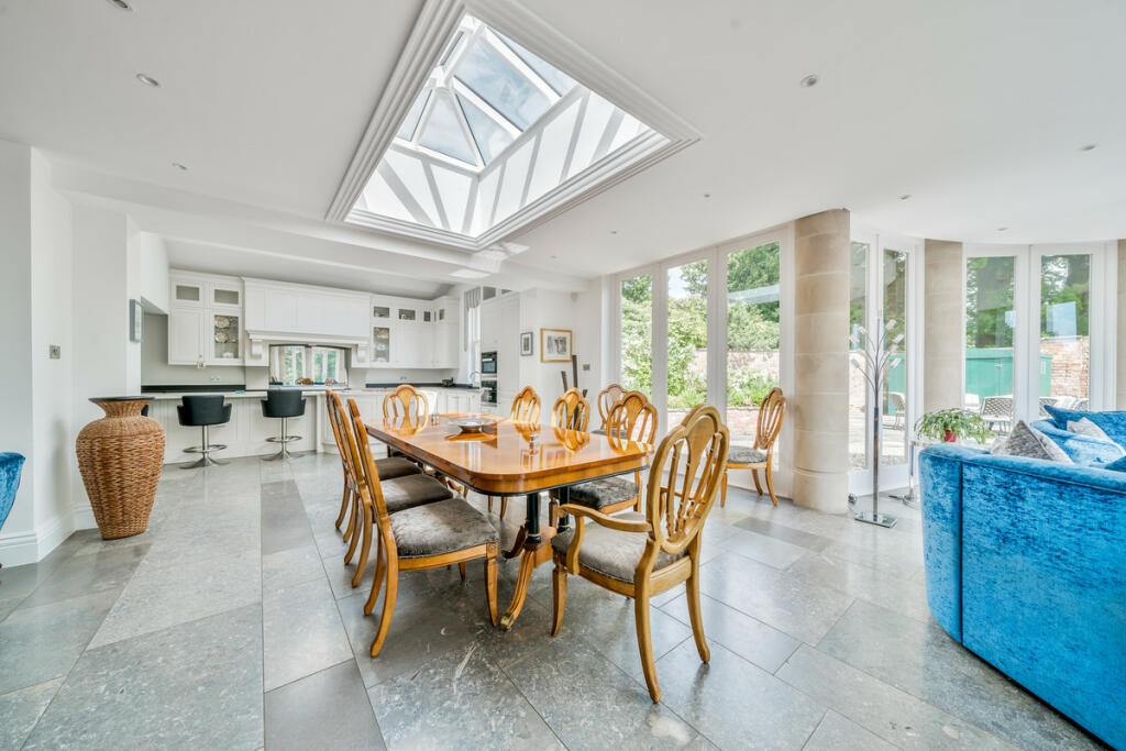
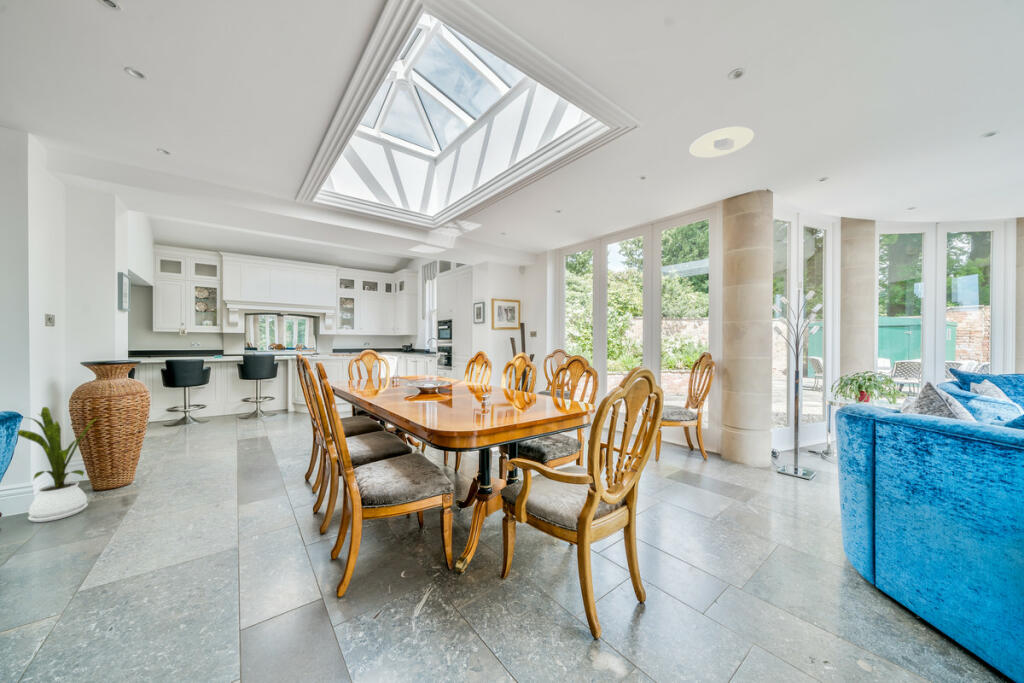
+ recessed light [688,126,755,159]
+ house plant [17,406,100,523]
